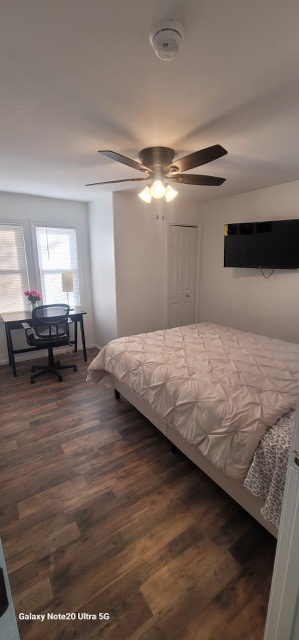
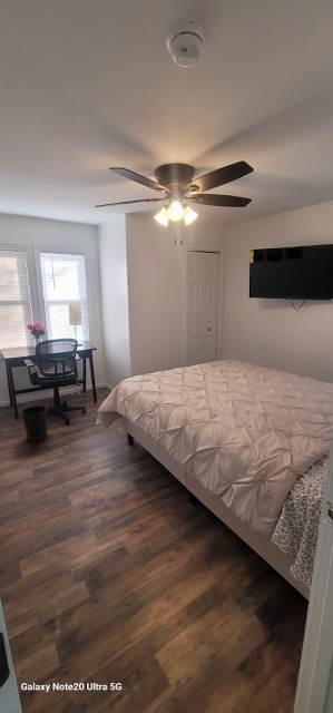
+ wastebasket [20,404,49,441]
